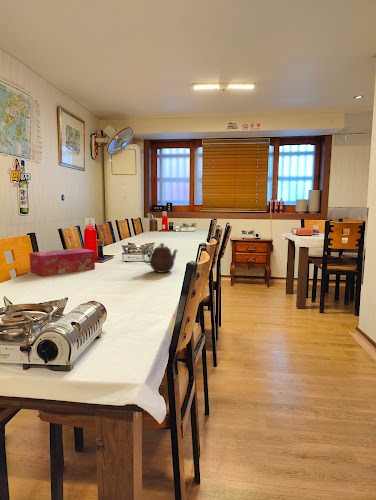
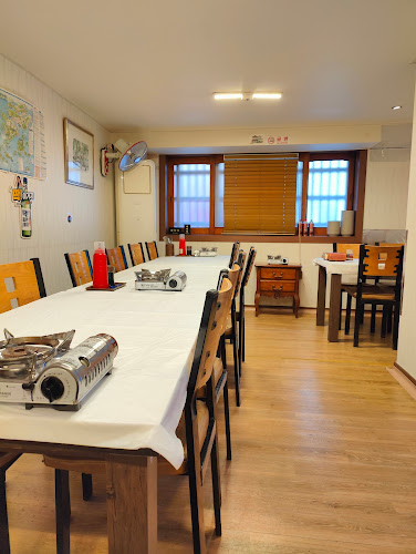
- teapot [141,242,179,274]
- tissue box [28,247,96,277]
